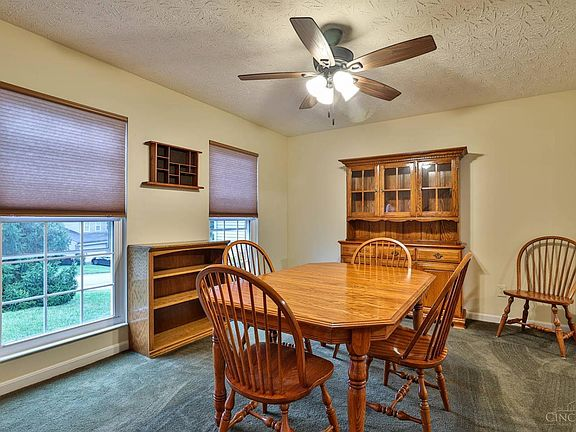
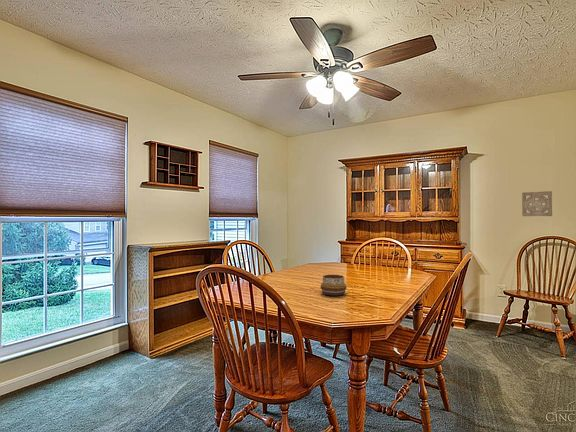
+ decorative bowl [319,274,347,297]
+ wall ornament [521,190,553,217]
